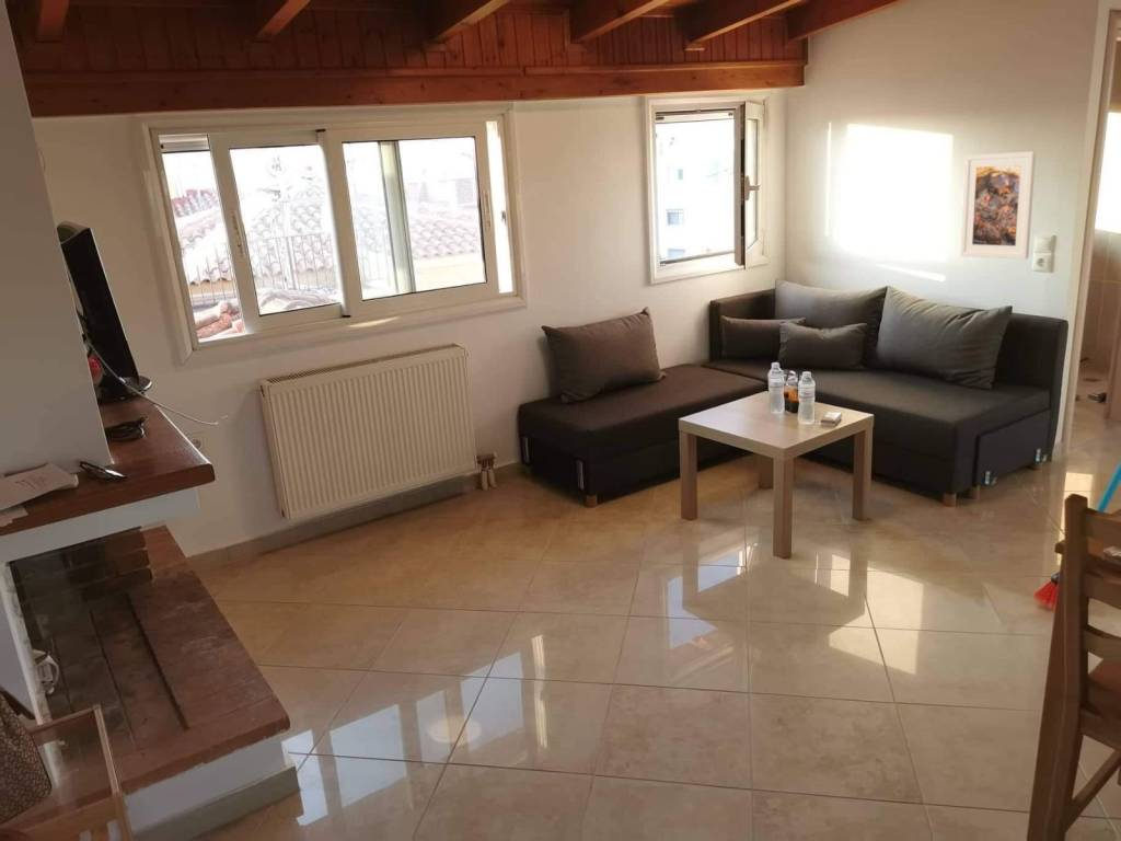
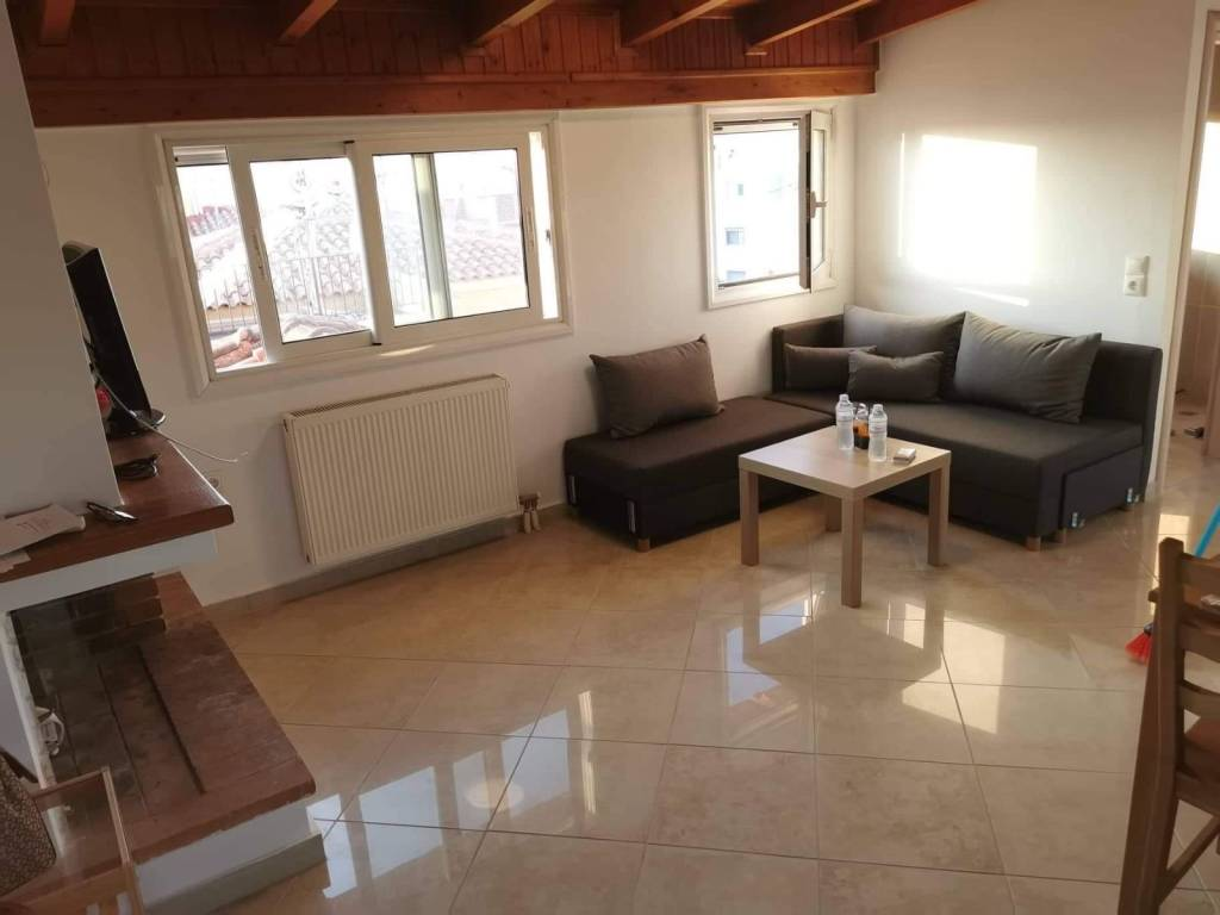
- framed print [959,150,1037,261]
